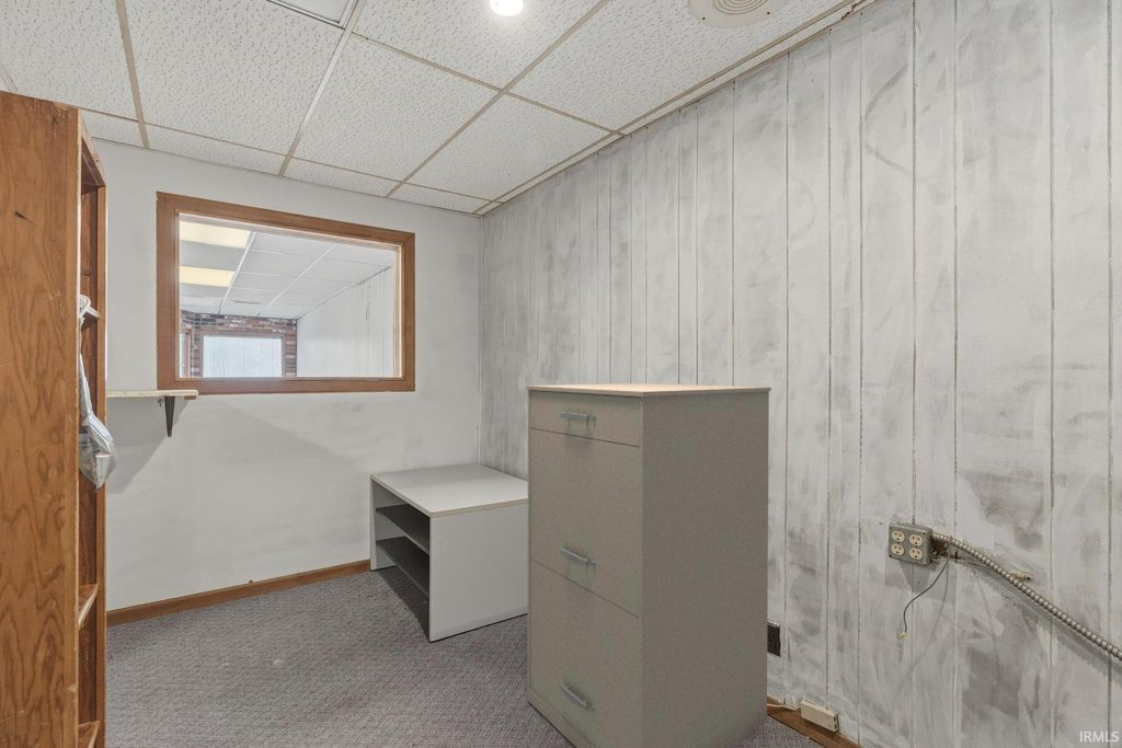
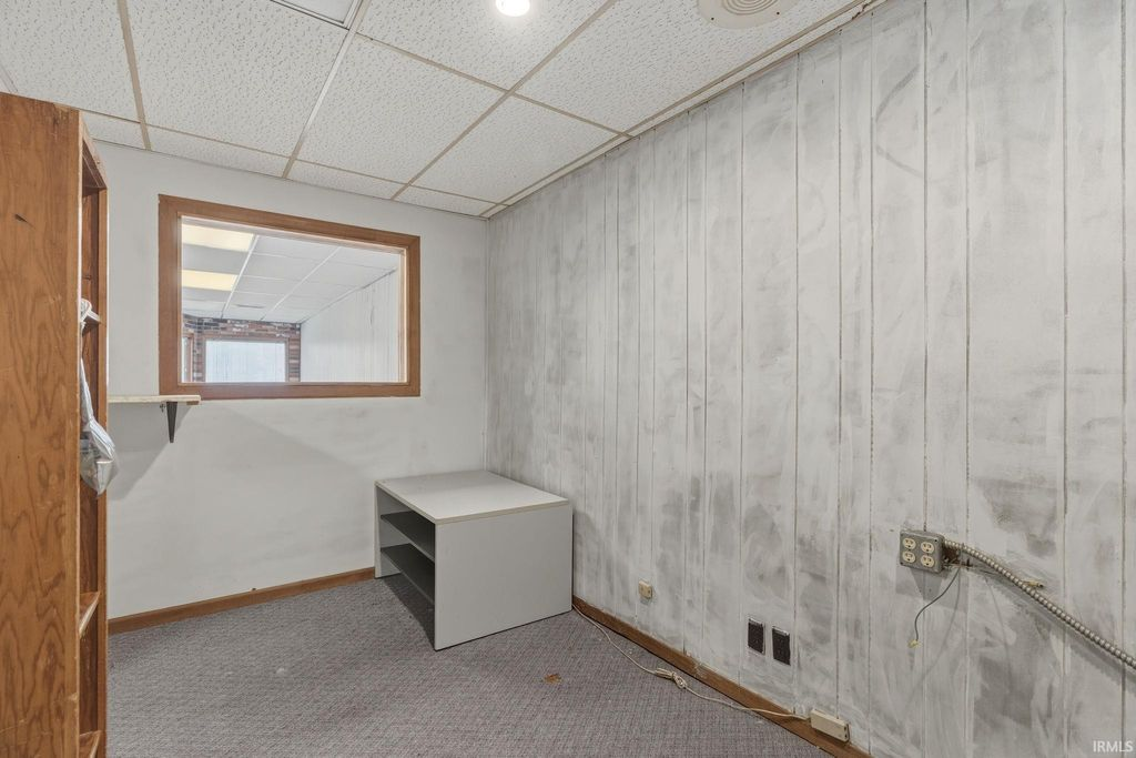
- filing cabinet [525,382,772,748]
